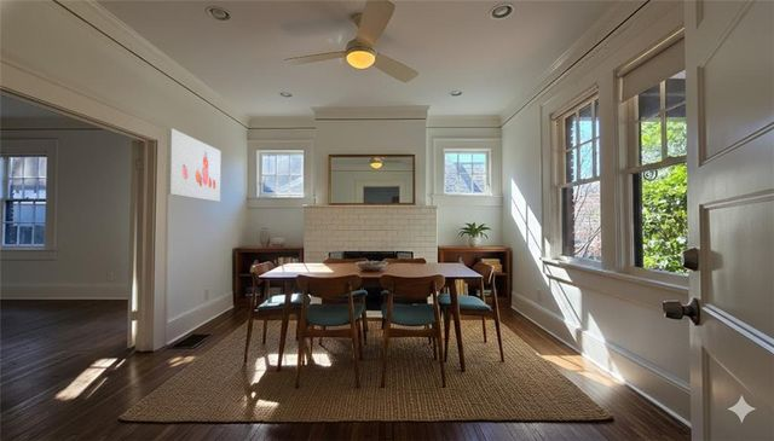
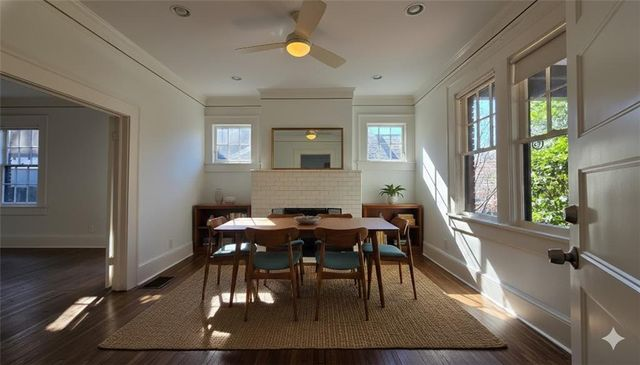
- wall art [166,127,221,203]
